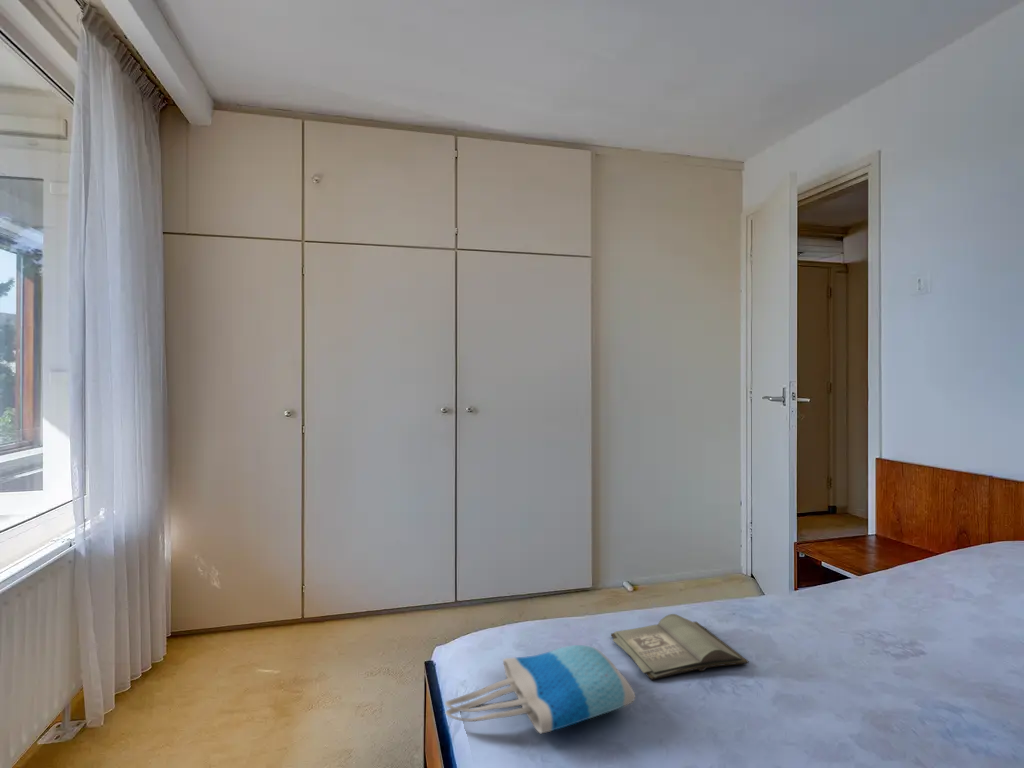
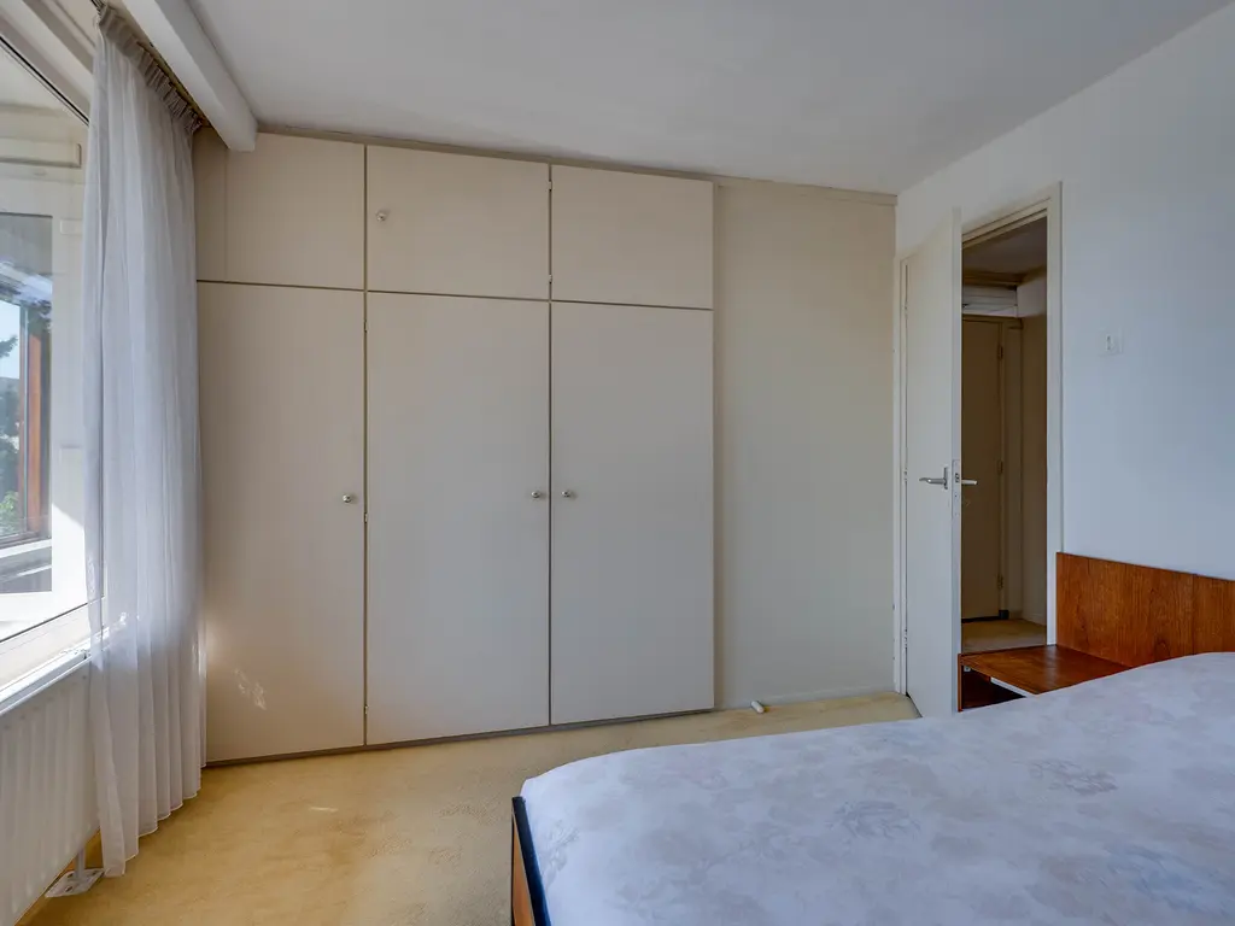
- tote bag [444,644,636,734]
- hardback book [610,613,750,681]
